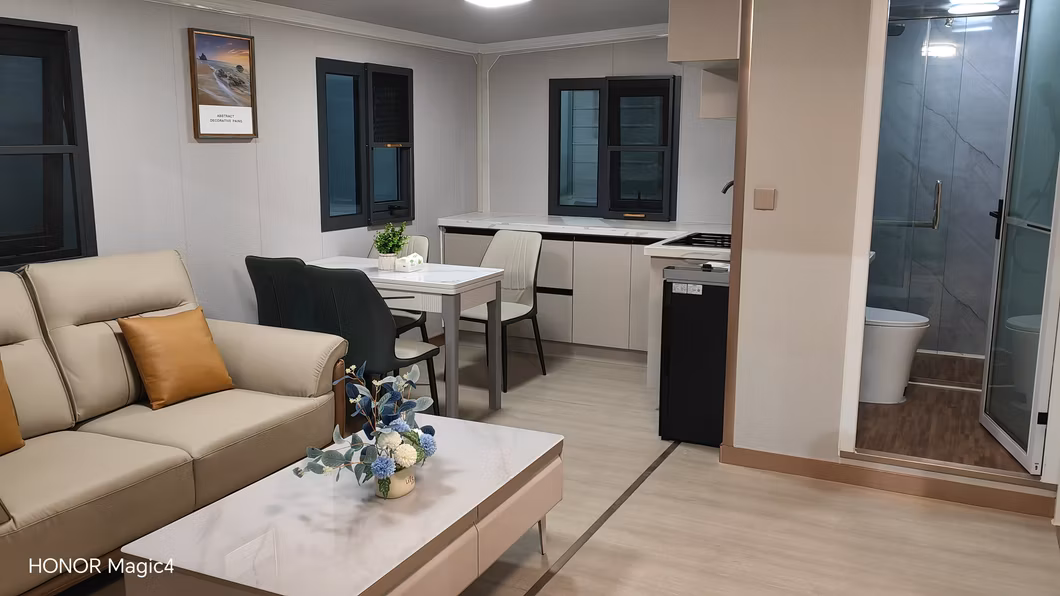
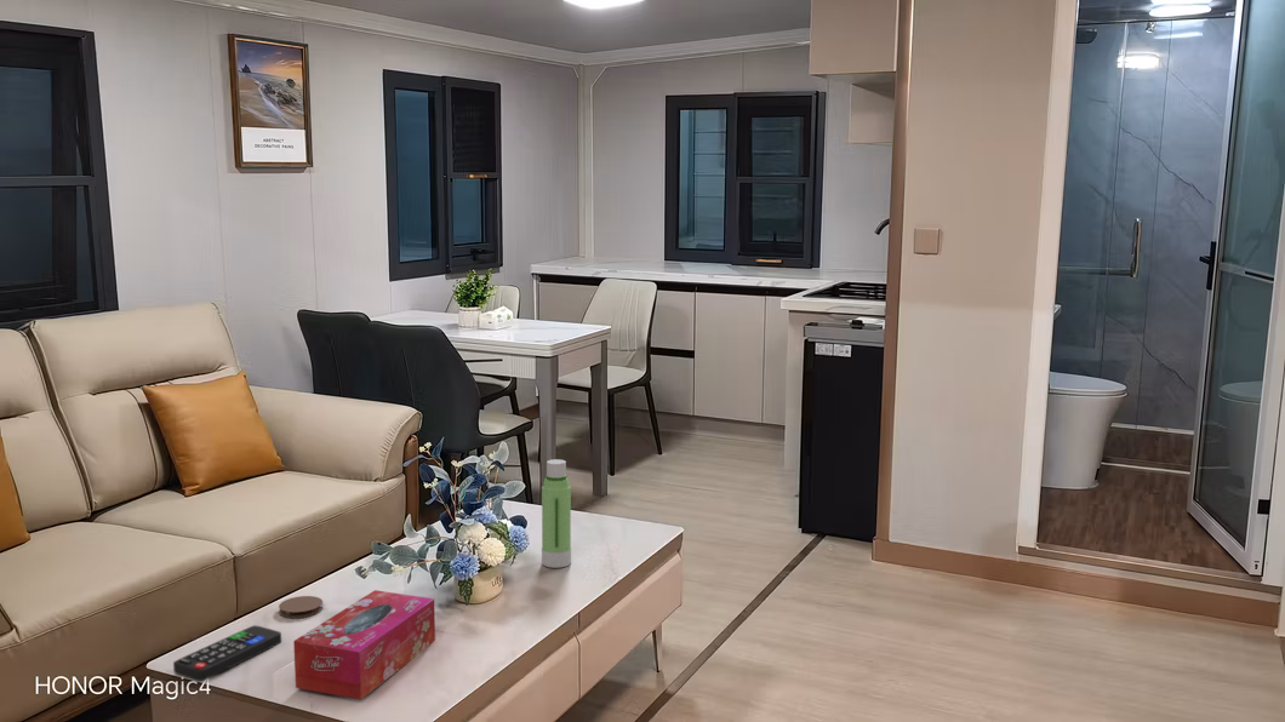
+ remote control [172,624,282,682]
+ coaster [278,595,324,619]
+ water bottle [541,458,572,569]
+ tissue box [292,589,436,701]
